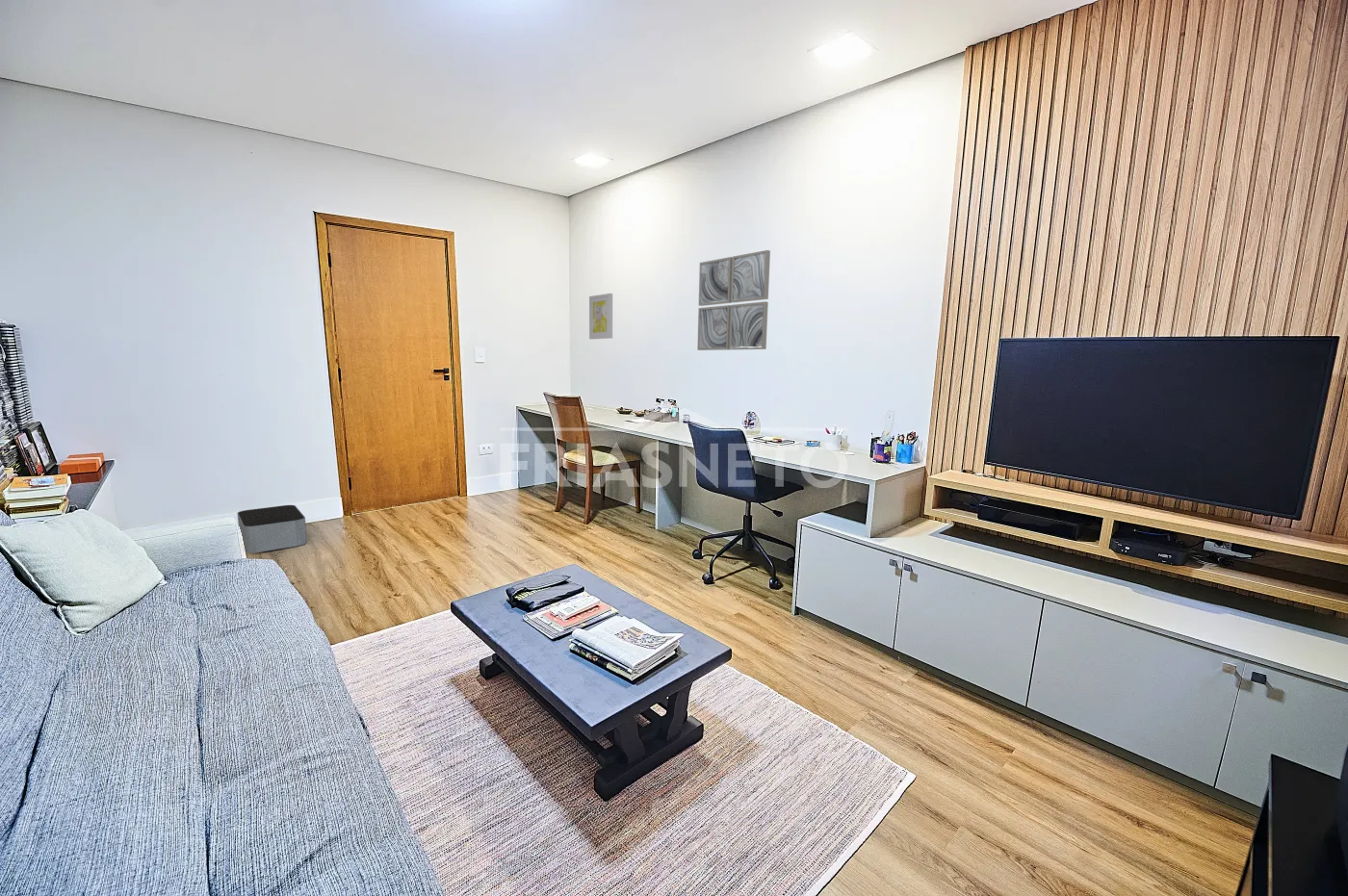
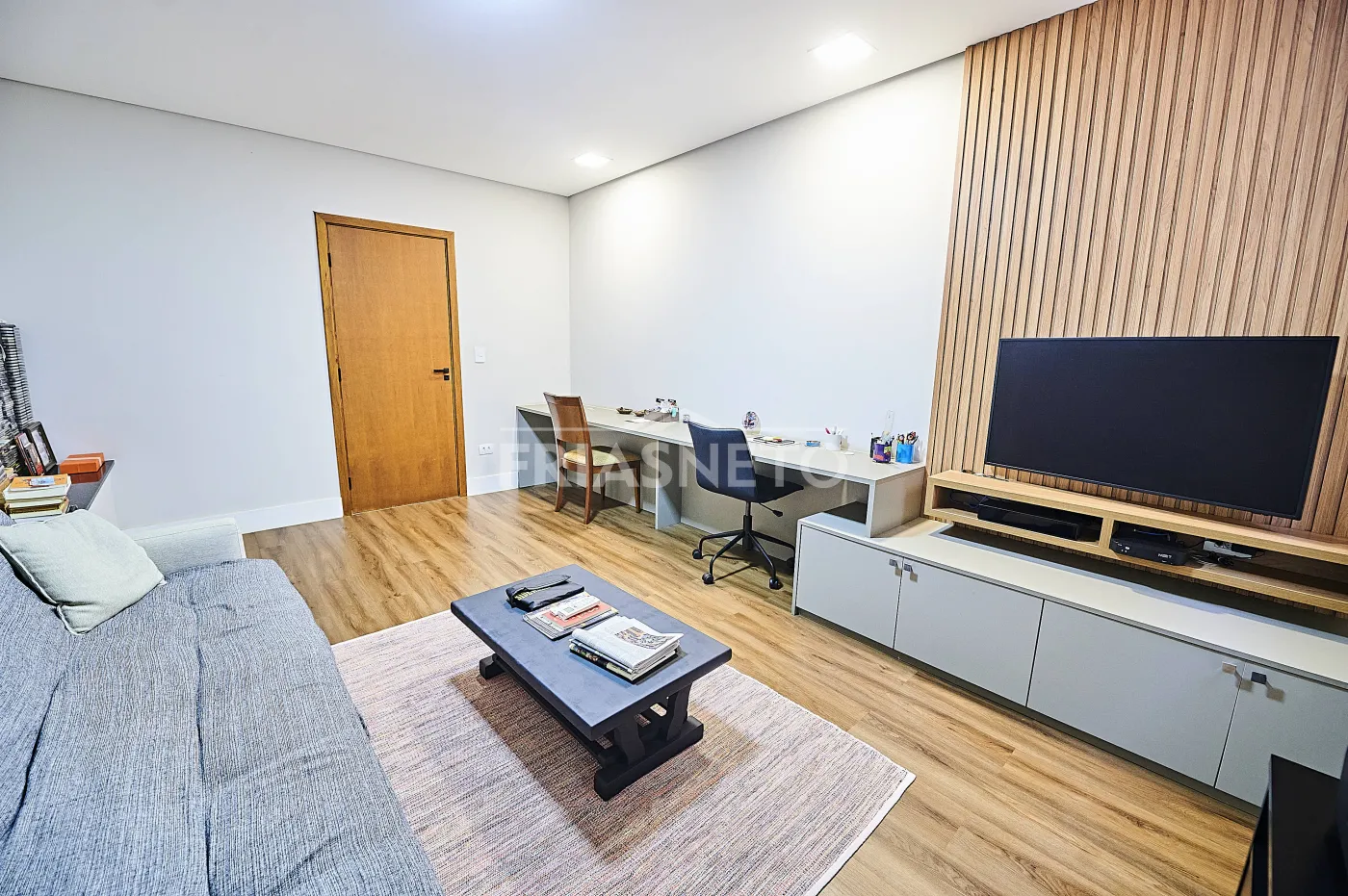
- wall art [696,249,771,351]
- wall art [588,293,613,340]
- storage bin [237,504,308,554]
